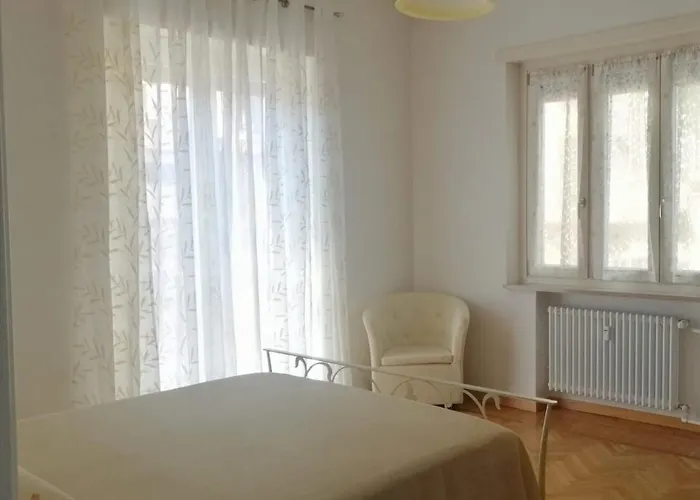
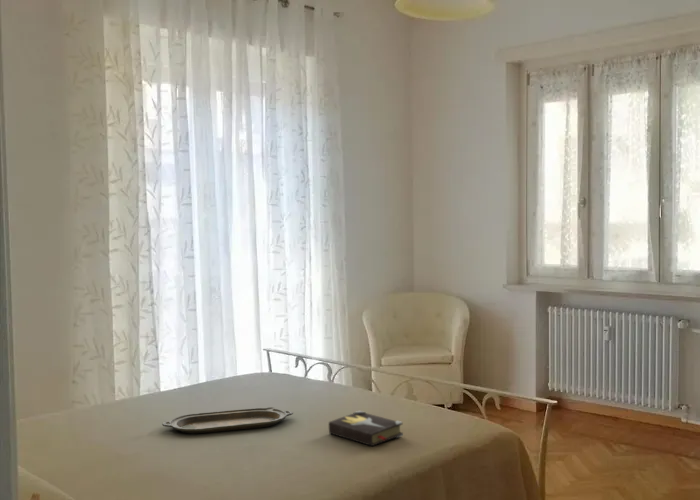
+ serving tray [161,406,294,434]
+ hardback book [328,410,404,447]
